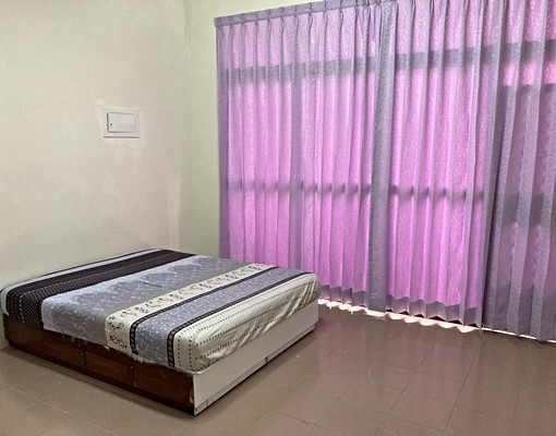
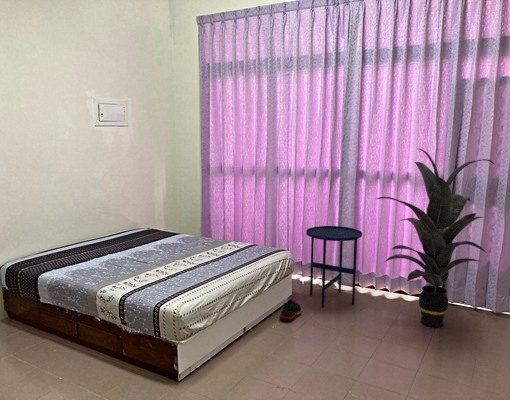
+ shoe [279,299,302,323]
+ indoor plant [375,147,496,328]
+ side table [305,225,363,309]
